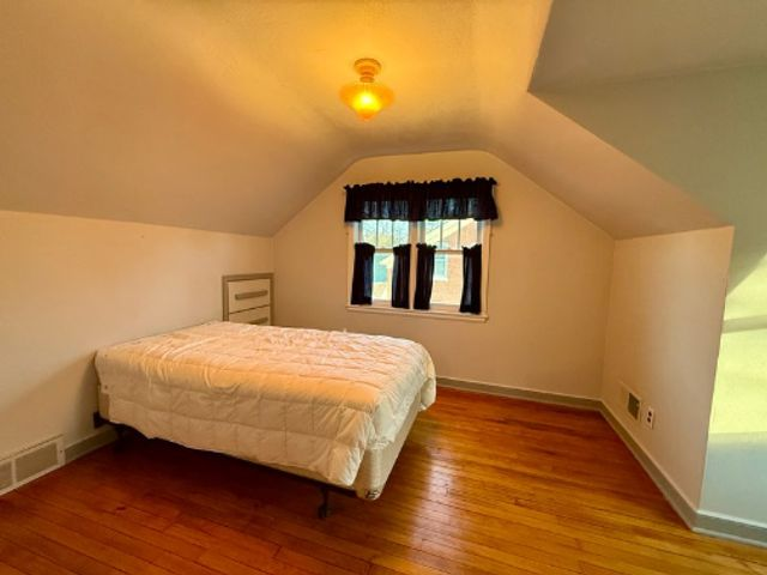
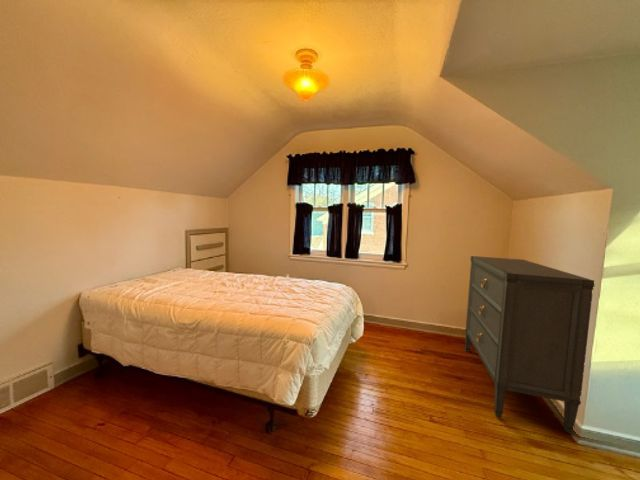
+ dresser [464,255,595,435]
